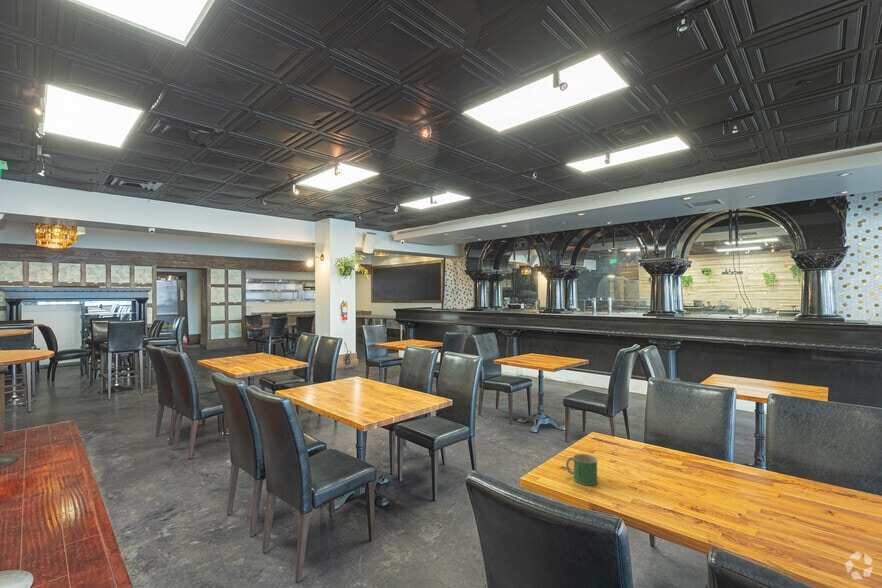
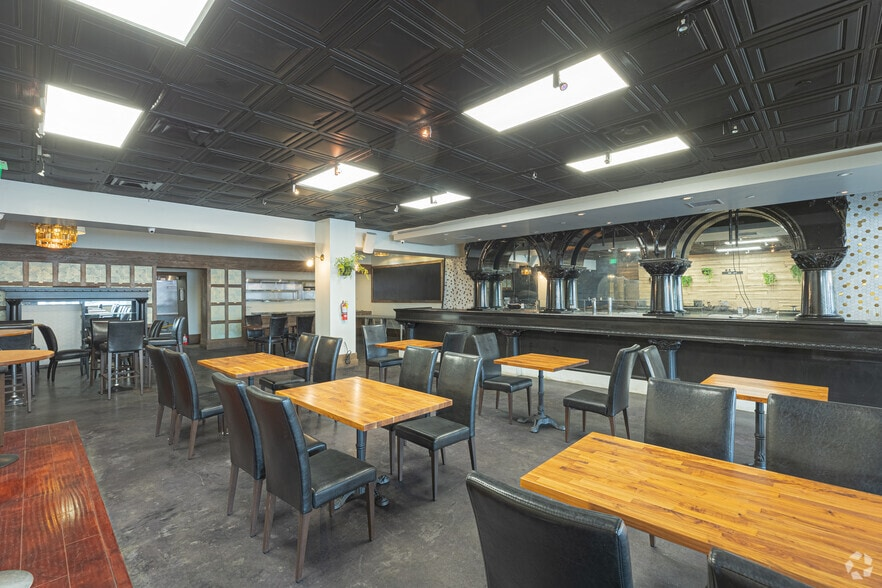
- mug [565,453,599,486]
